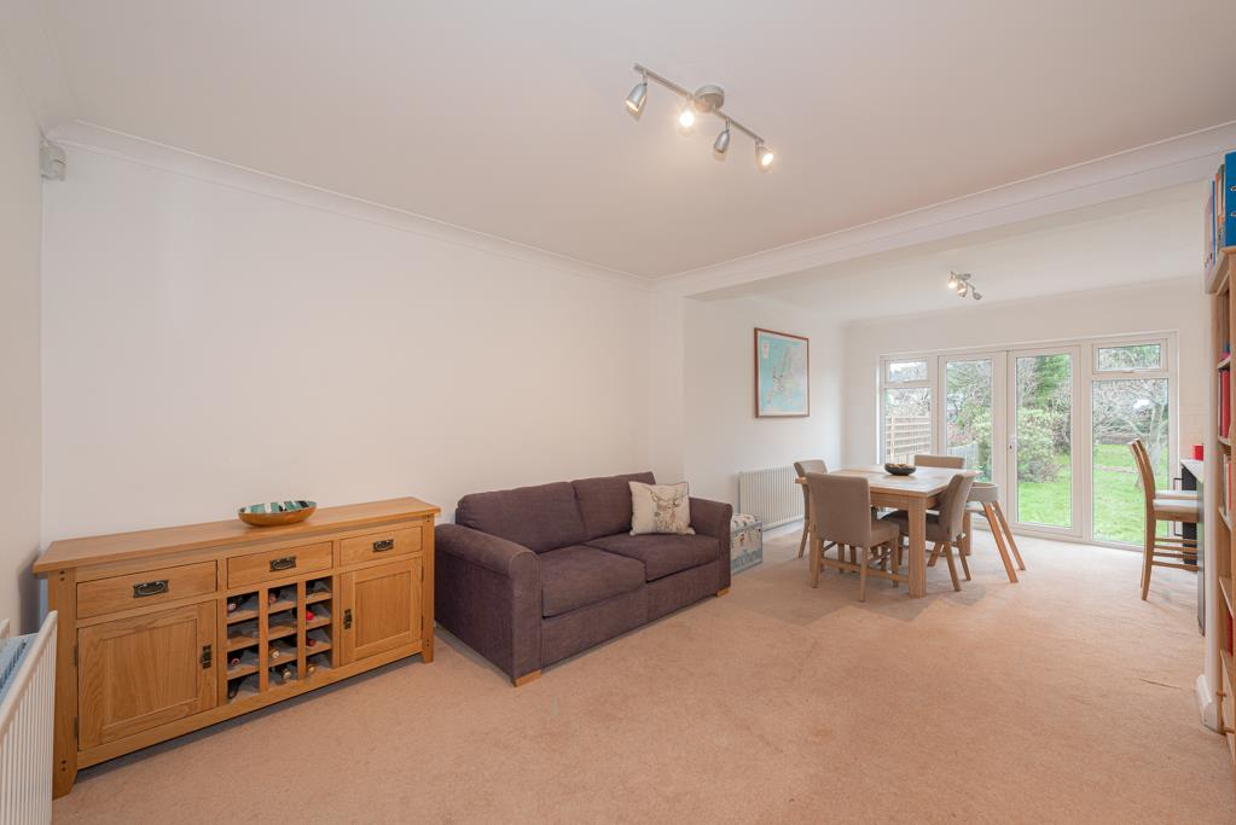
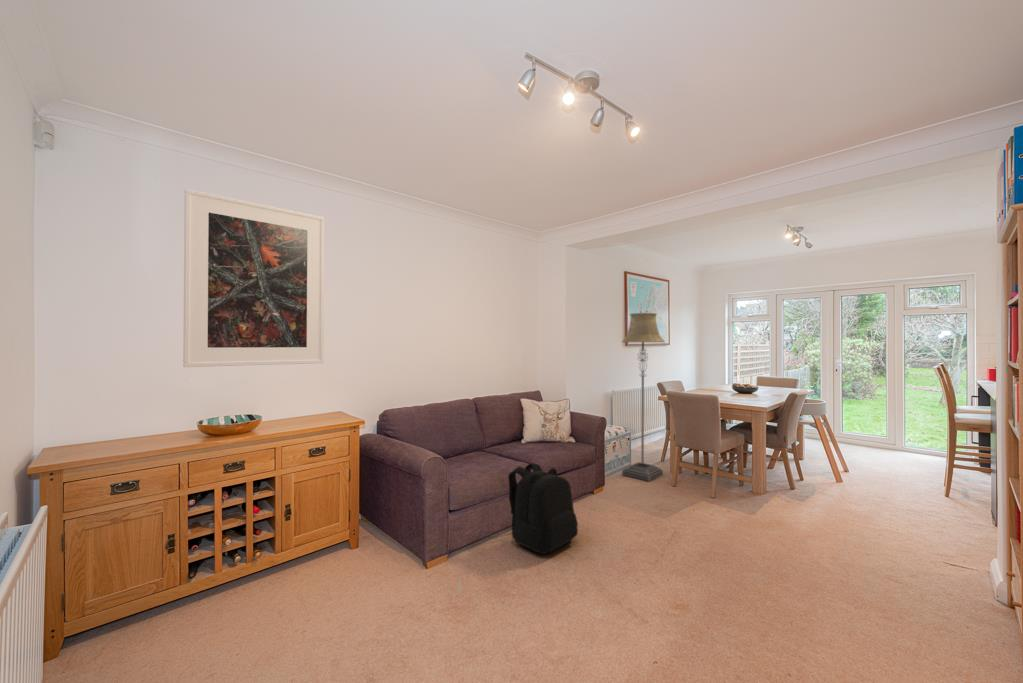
+ floor lamp [621,312,666,482]
+ backpack [507,462,579,555]
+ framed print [182,188,325,368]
